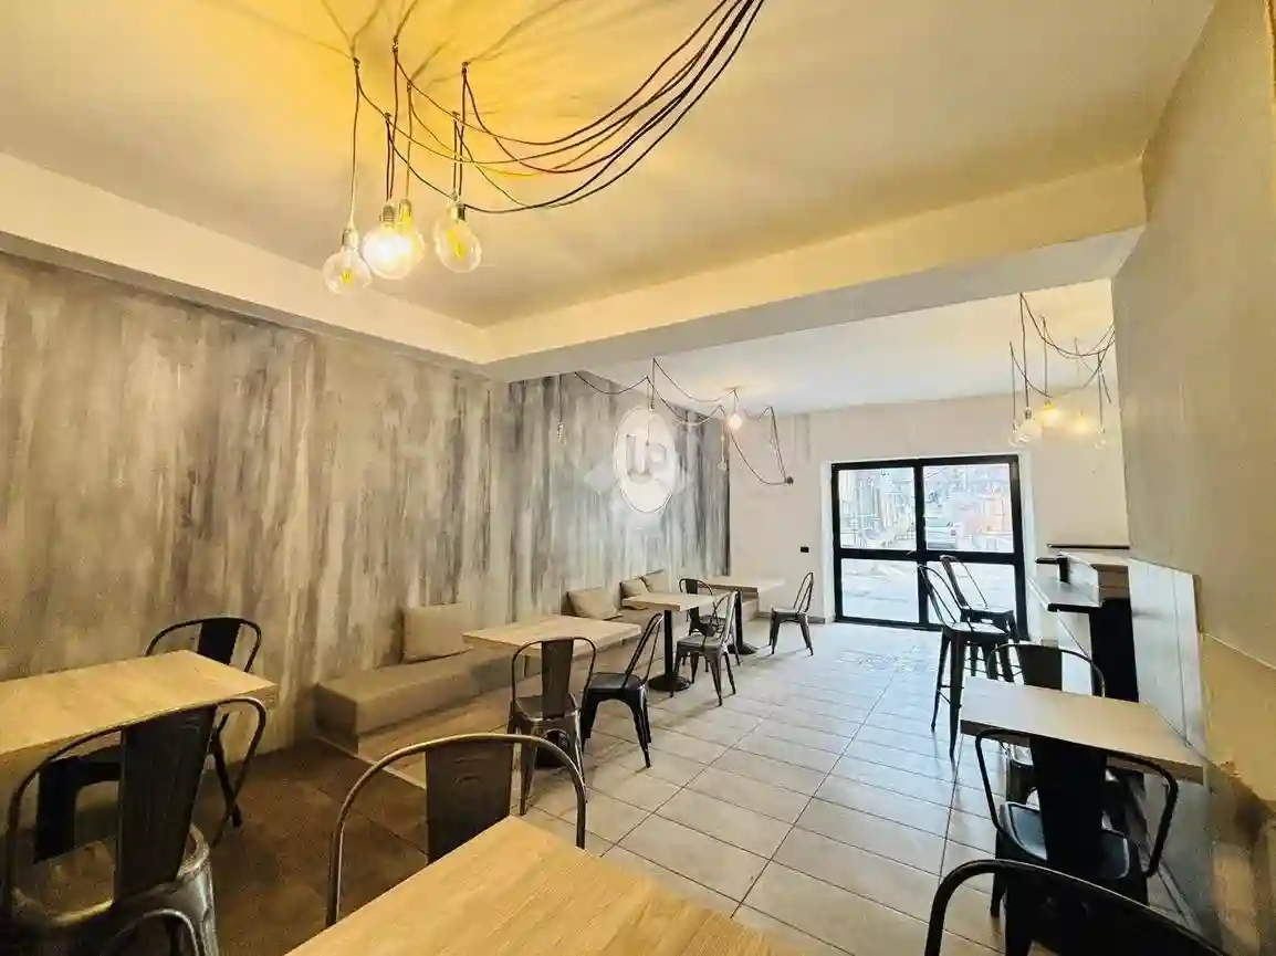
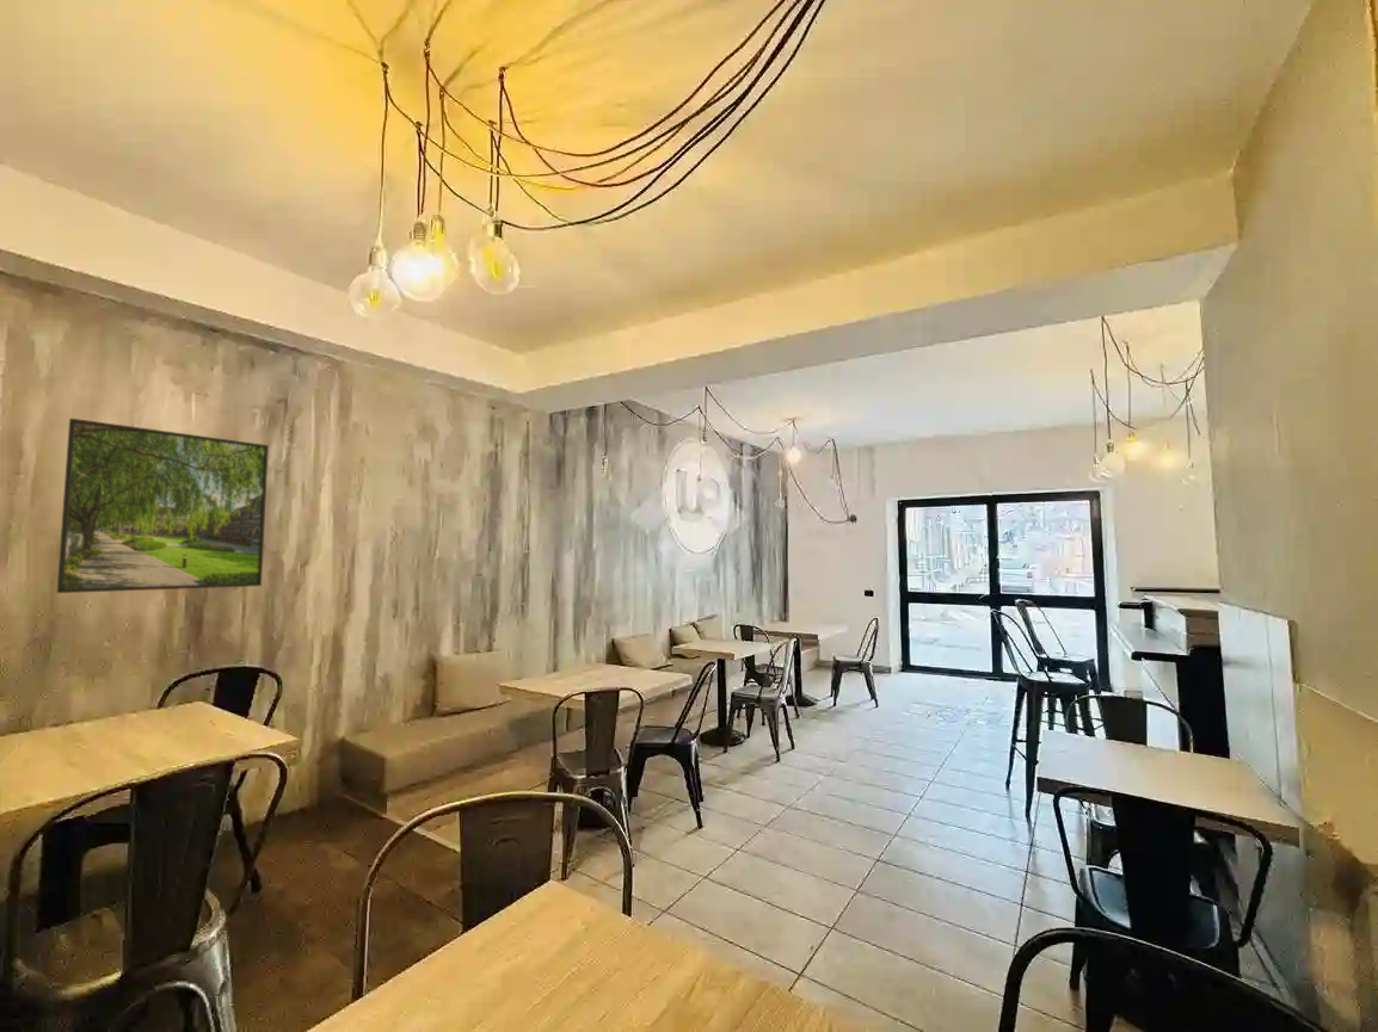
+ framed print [56,418,270,594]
